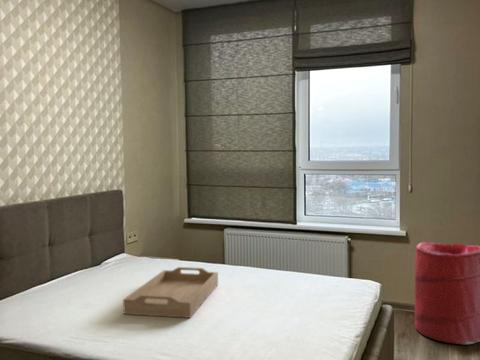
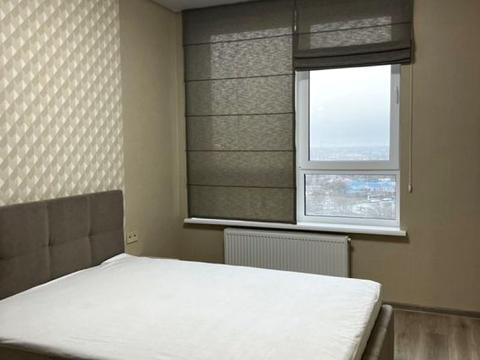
- serving tray [122,266,219,319]
- laundry hamper [414,241,480,345]
